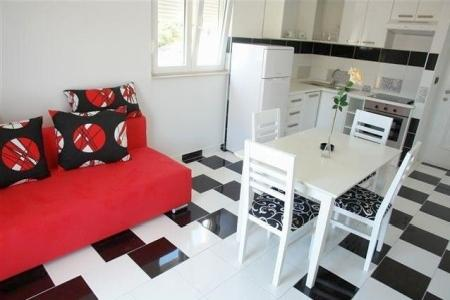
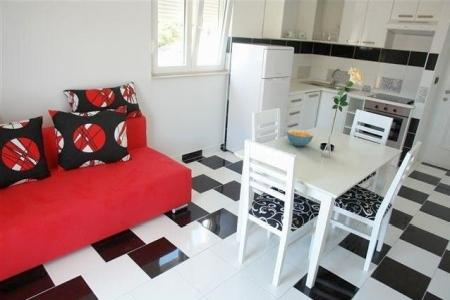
+ cereal bowl [286,128,315,147]
